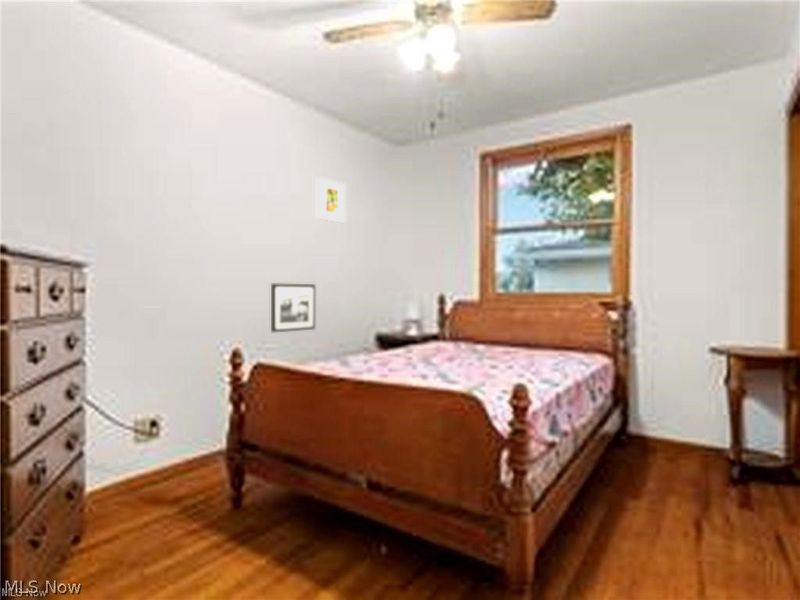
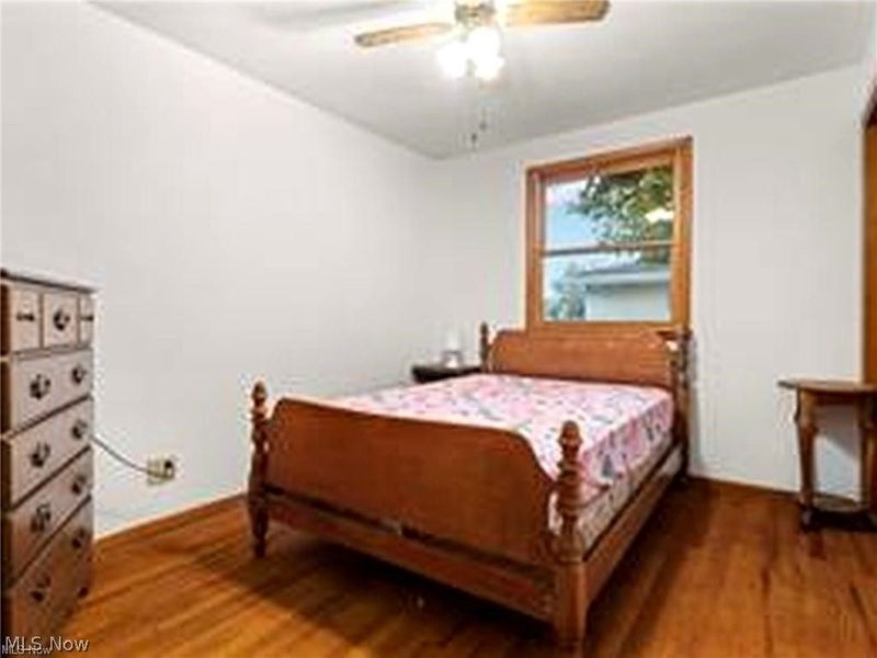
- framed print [316,176,347,224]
- picture frame [270,282,316,333]
